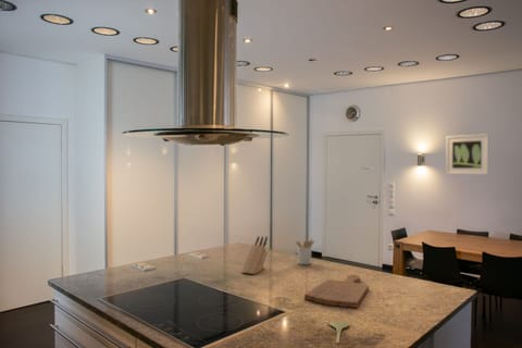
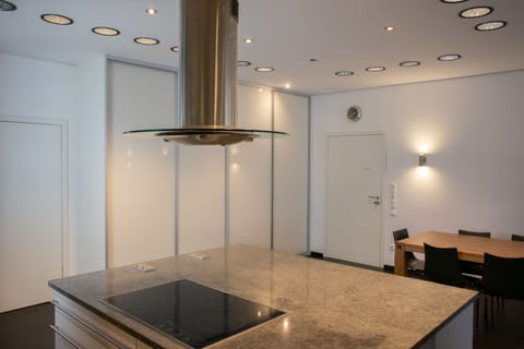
- utensil holder [295,237,315,265]
- knife block [240,235,269,275]
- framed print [445,133,489,175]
- spoon [328,320,351,344]
- cutting board [303,274,370,309]
